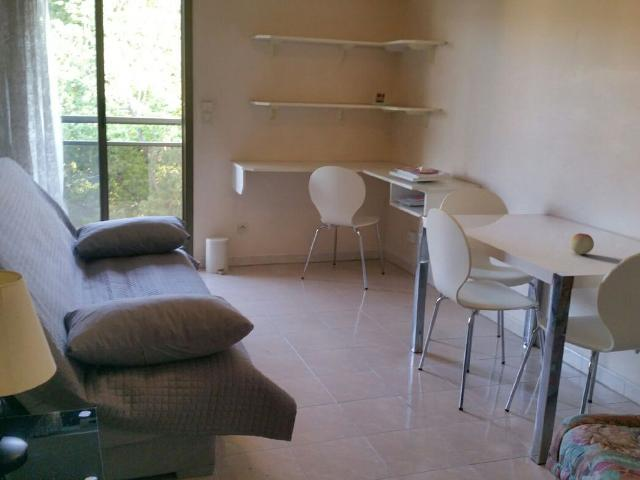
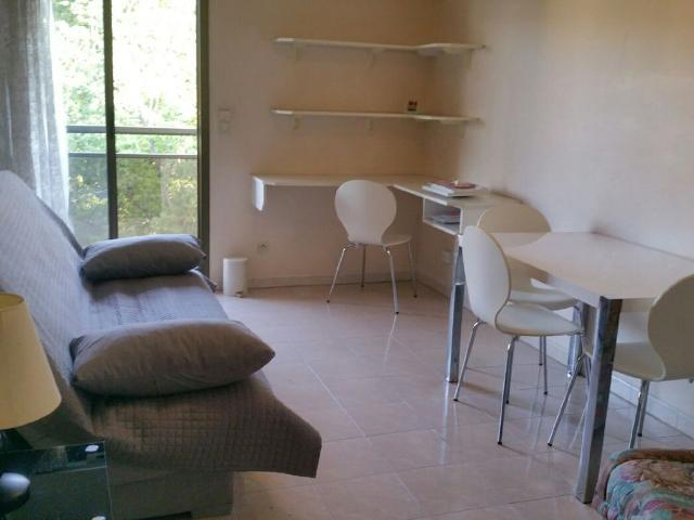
- fruit [569,232,595,255]
